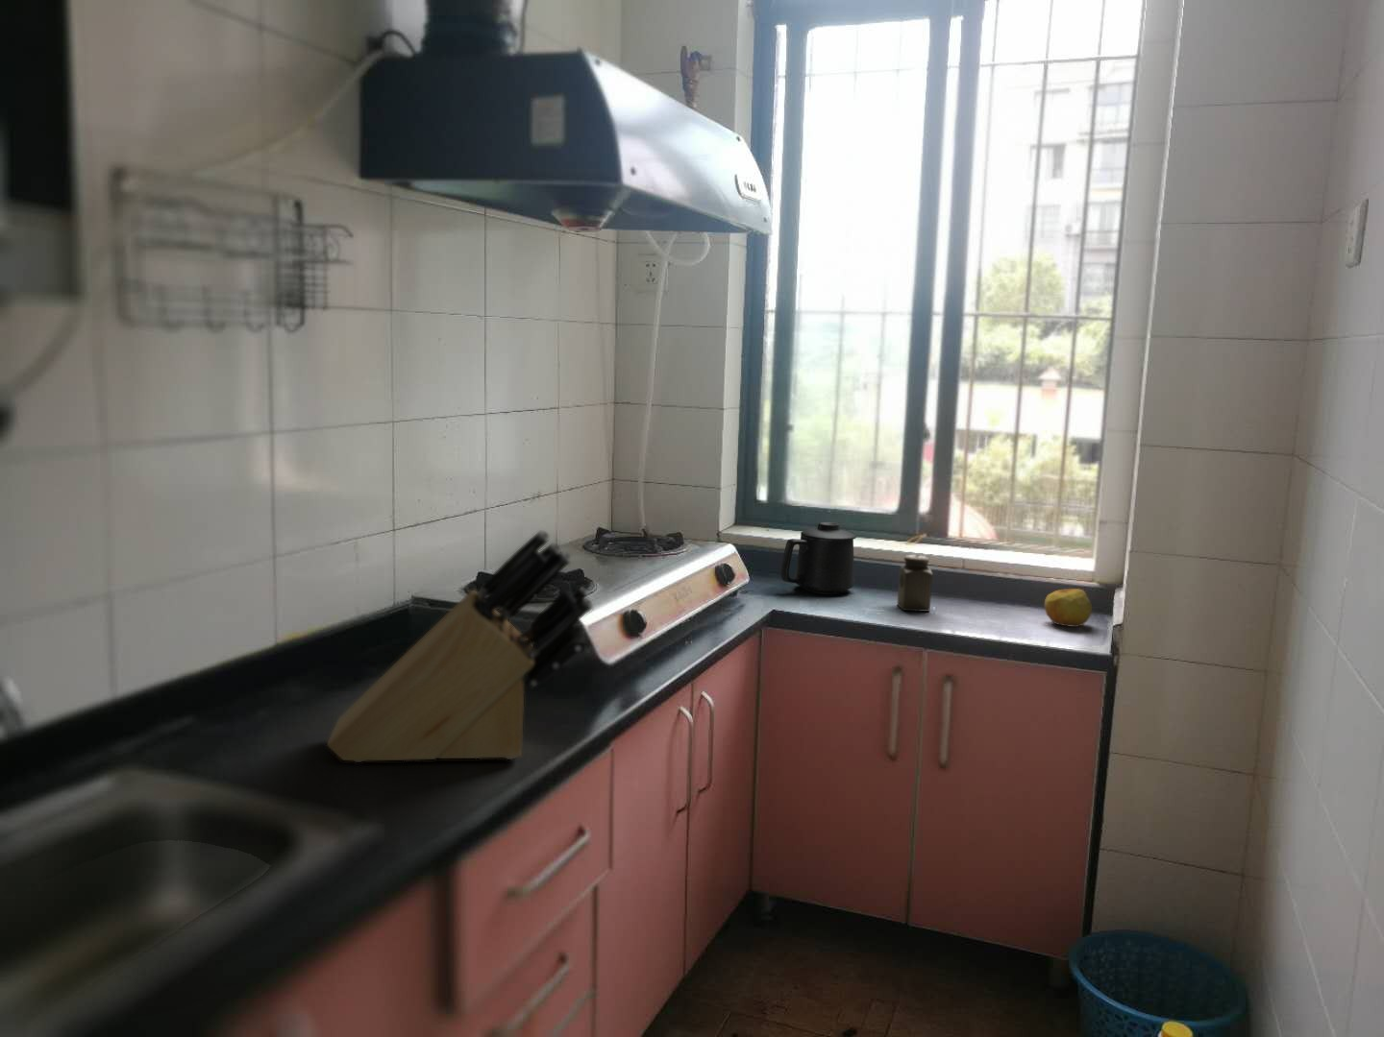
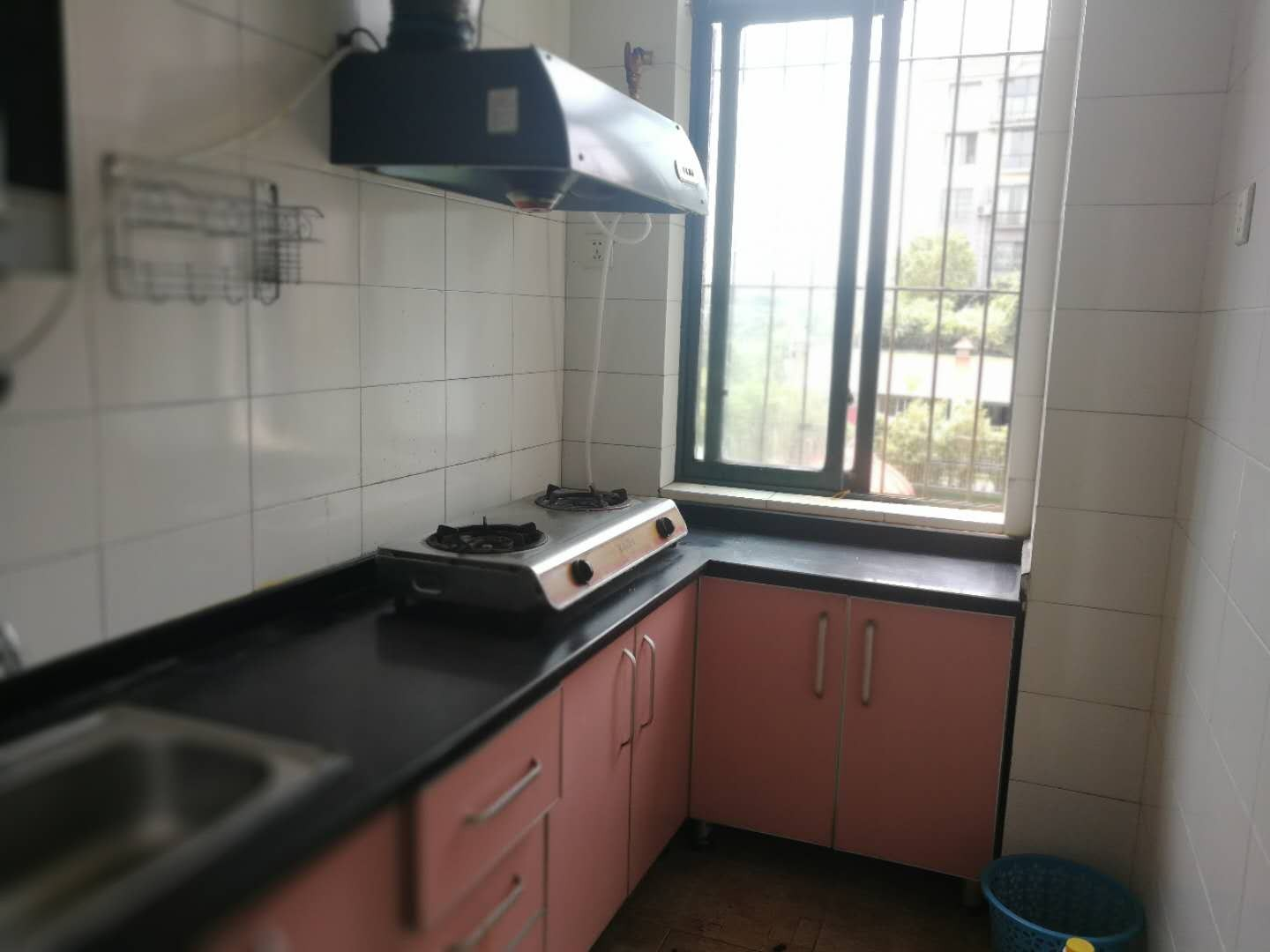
- knife block [326,529,594,764]
- apple [1044,587,1093,627]
- mug [779,522,858,596]
- salt shaker [896,554,933,612]
